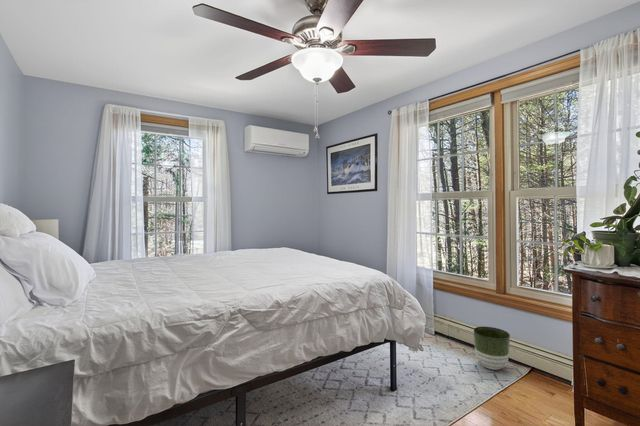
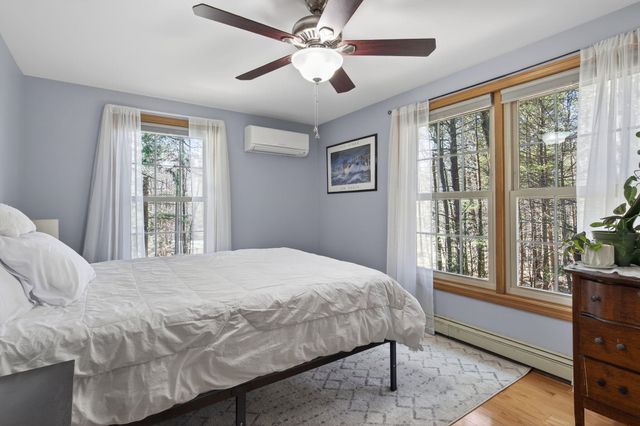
- planter [473,326,511,371]
